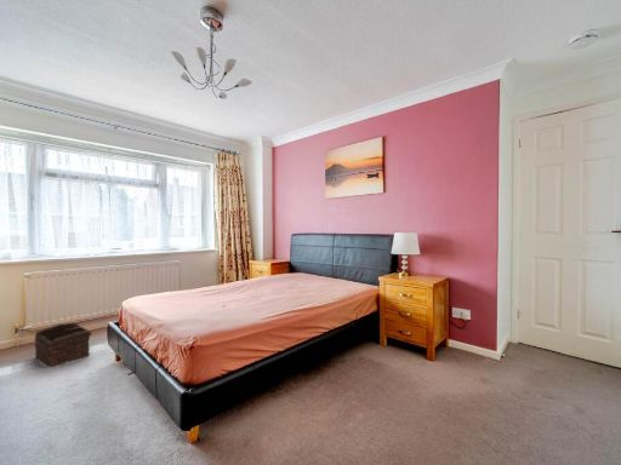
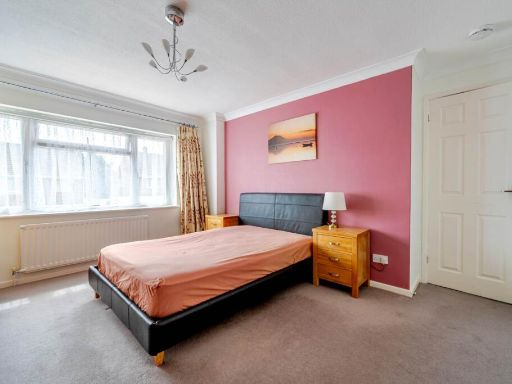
- basket [34,322,92,369]
